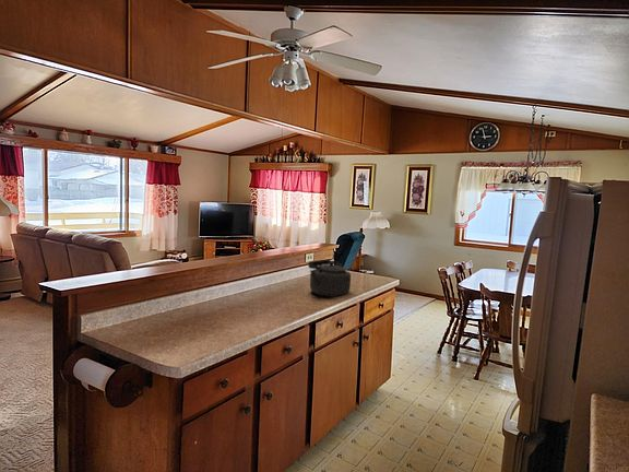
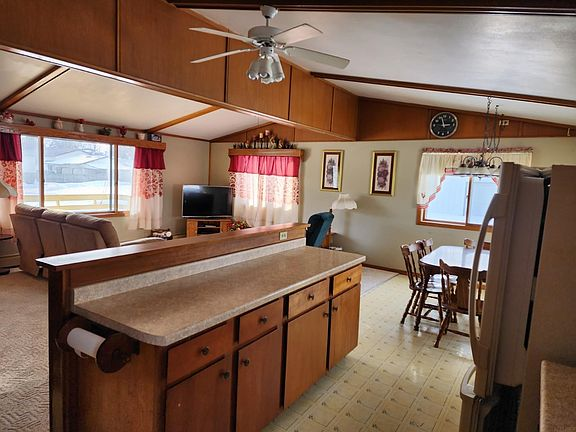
- kettle [307,258,352,298]
